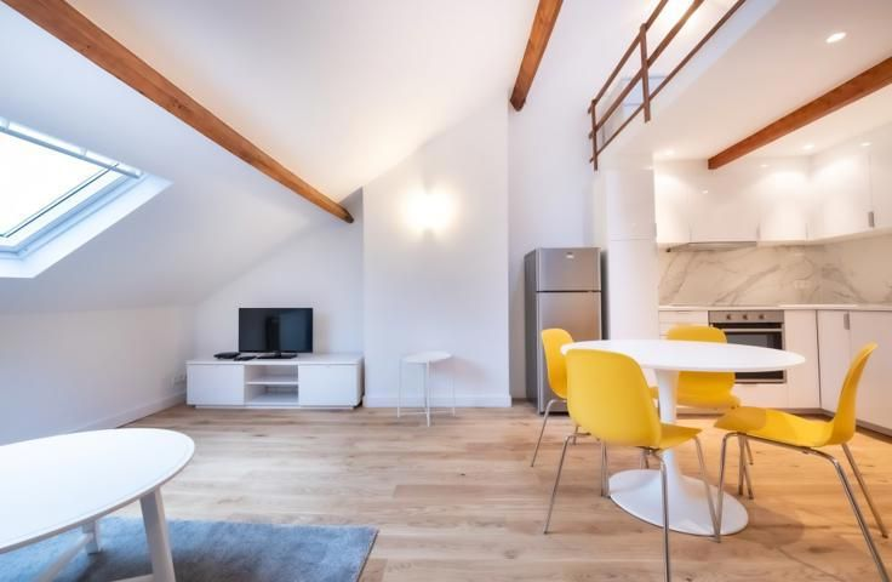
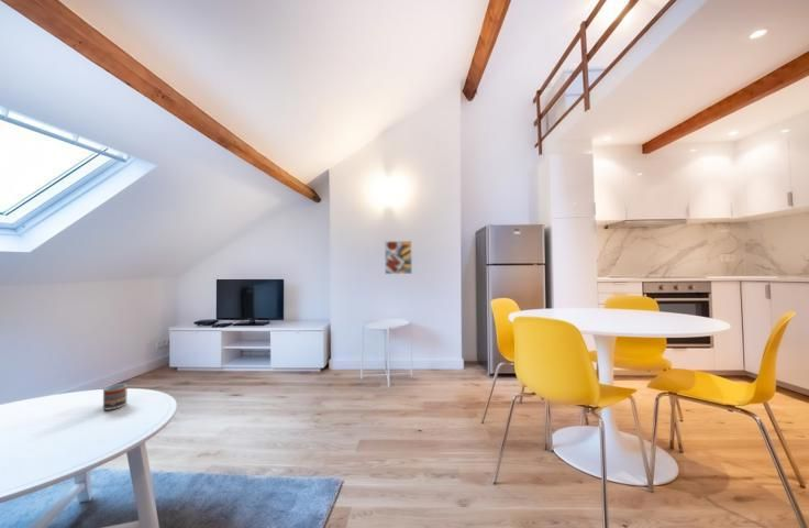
+ cup [102,383,129,411]
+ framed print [384,240,413,275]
